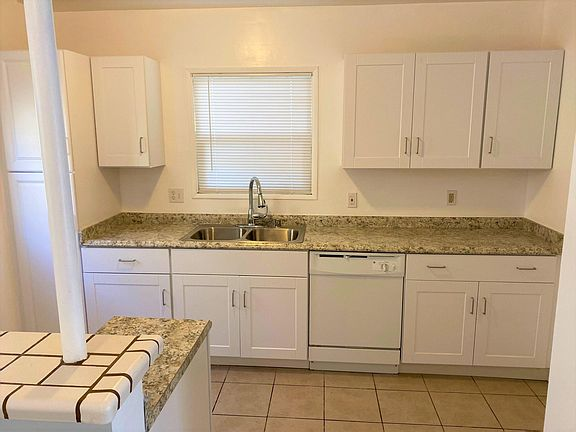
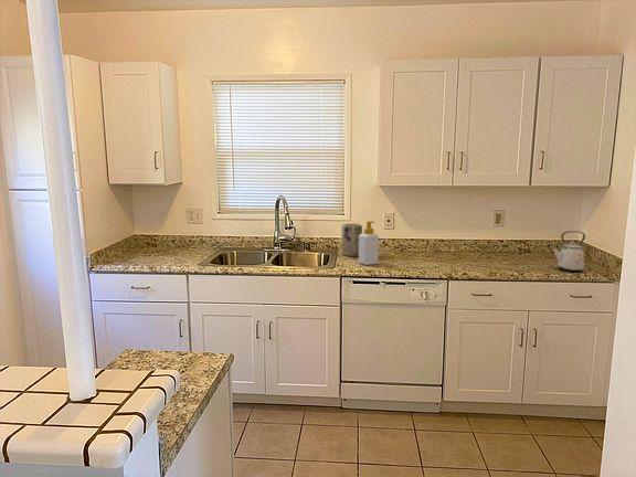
+ kettle [551,230,586,273]
+ plant pot [340,223,363,257]
+ soap bottle [358,220,380,266]
